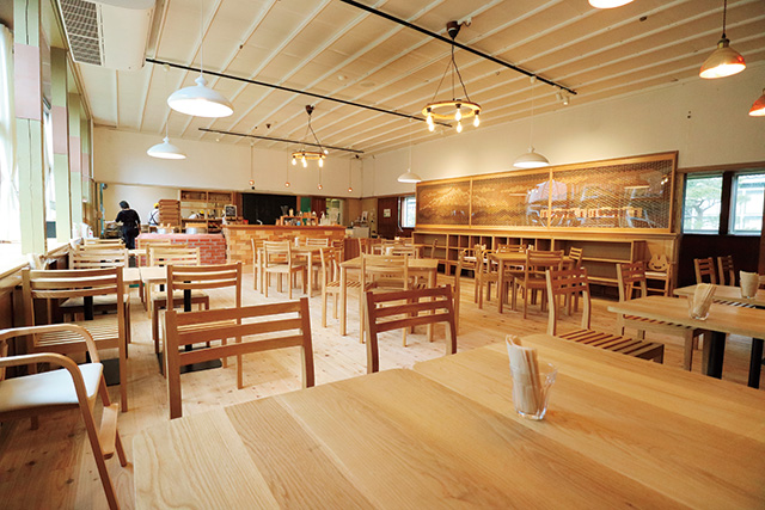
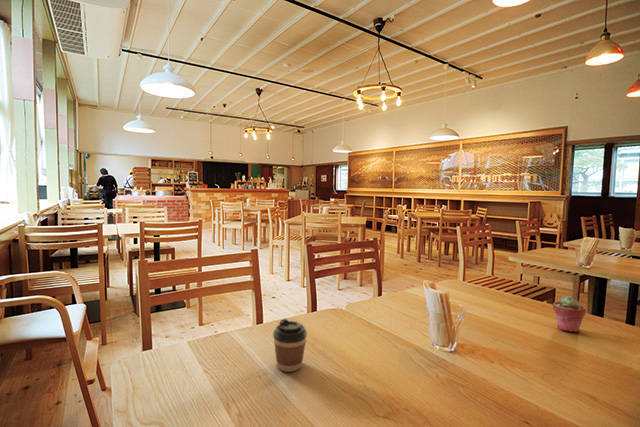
+ potted succulent [552,295,587,333]
+ coffee cup [272,318,308,373]
